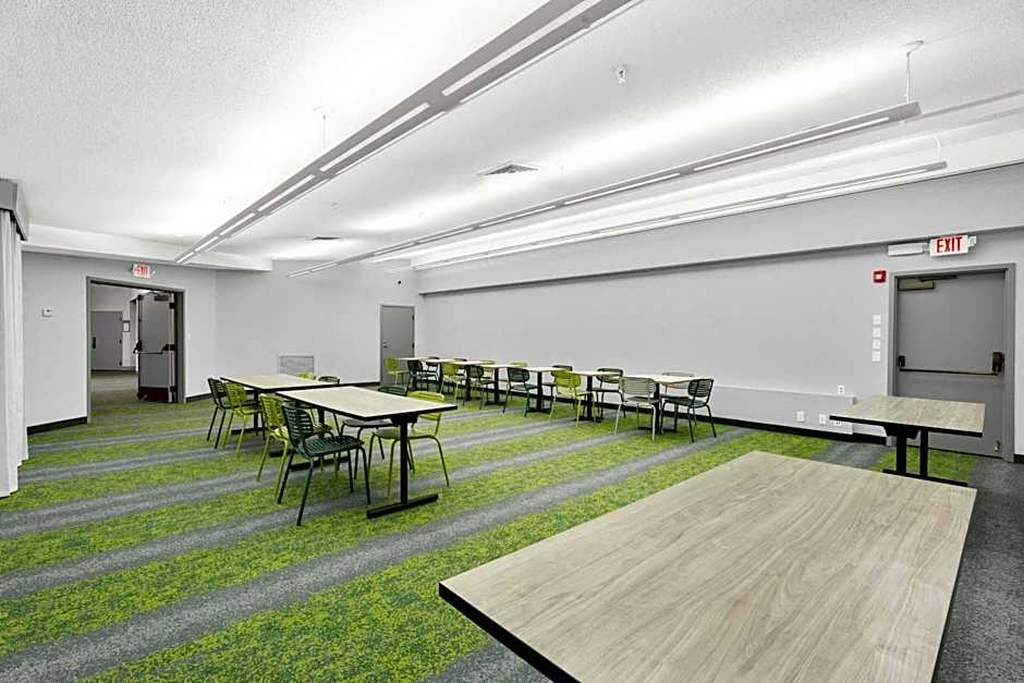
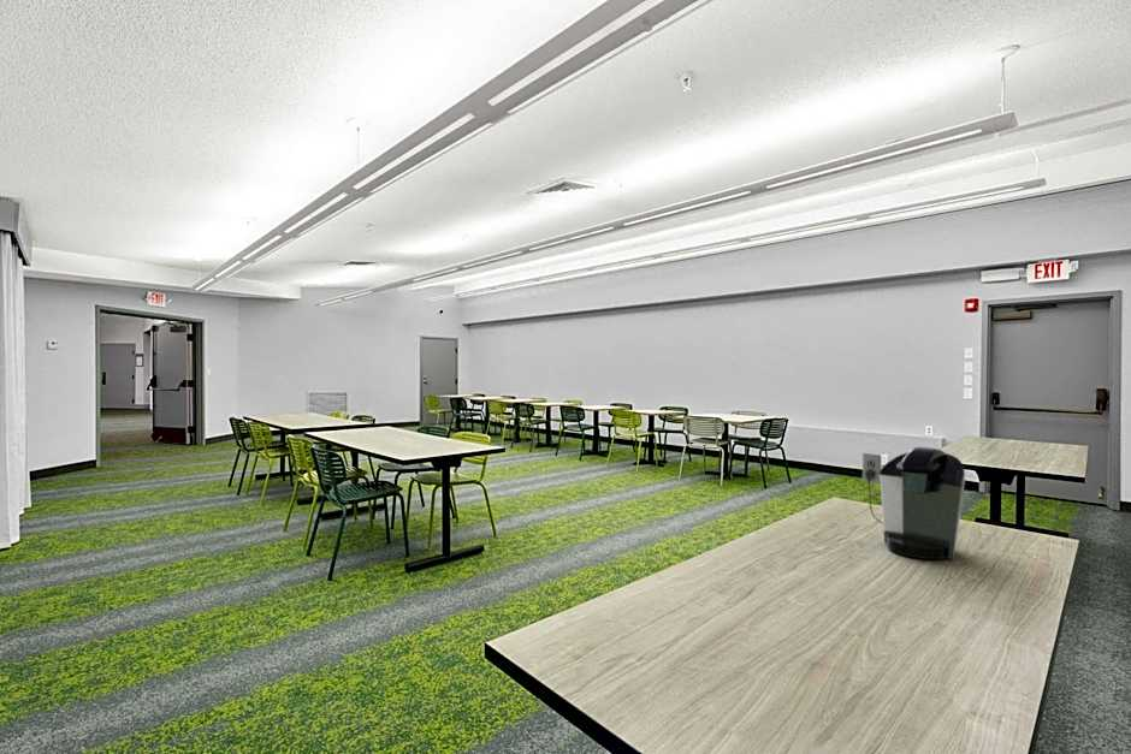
+ coffee maker [861,446,966,560]
